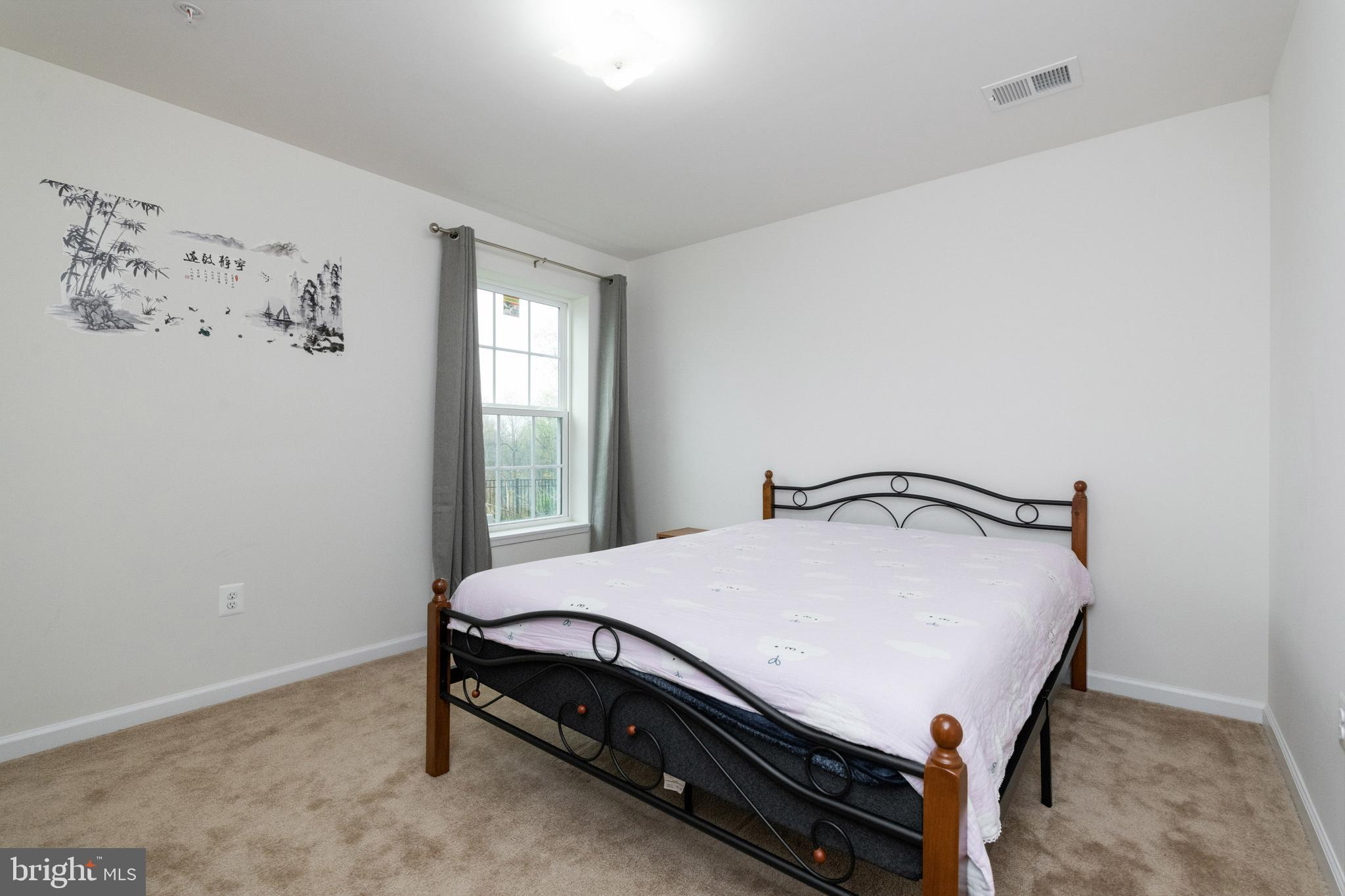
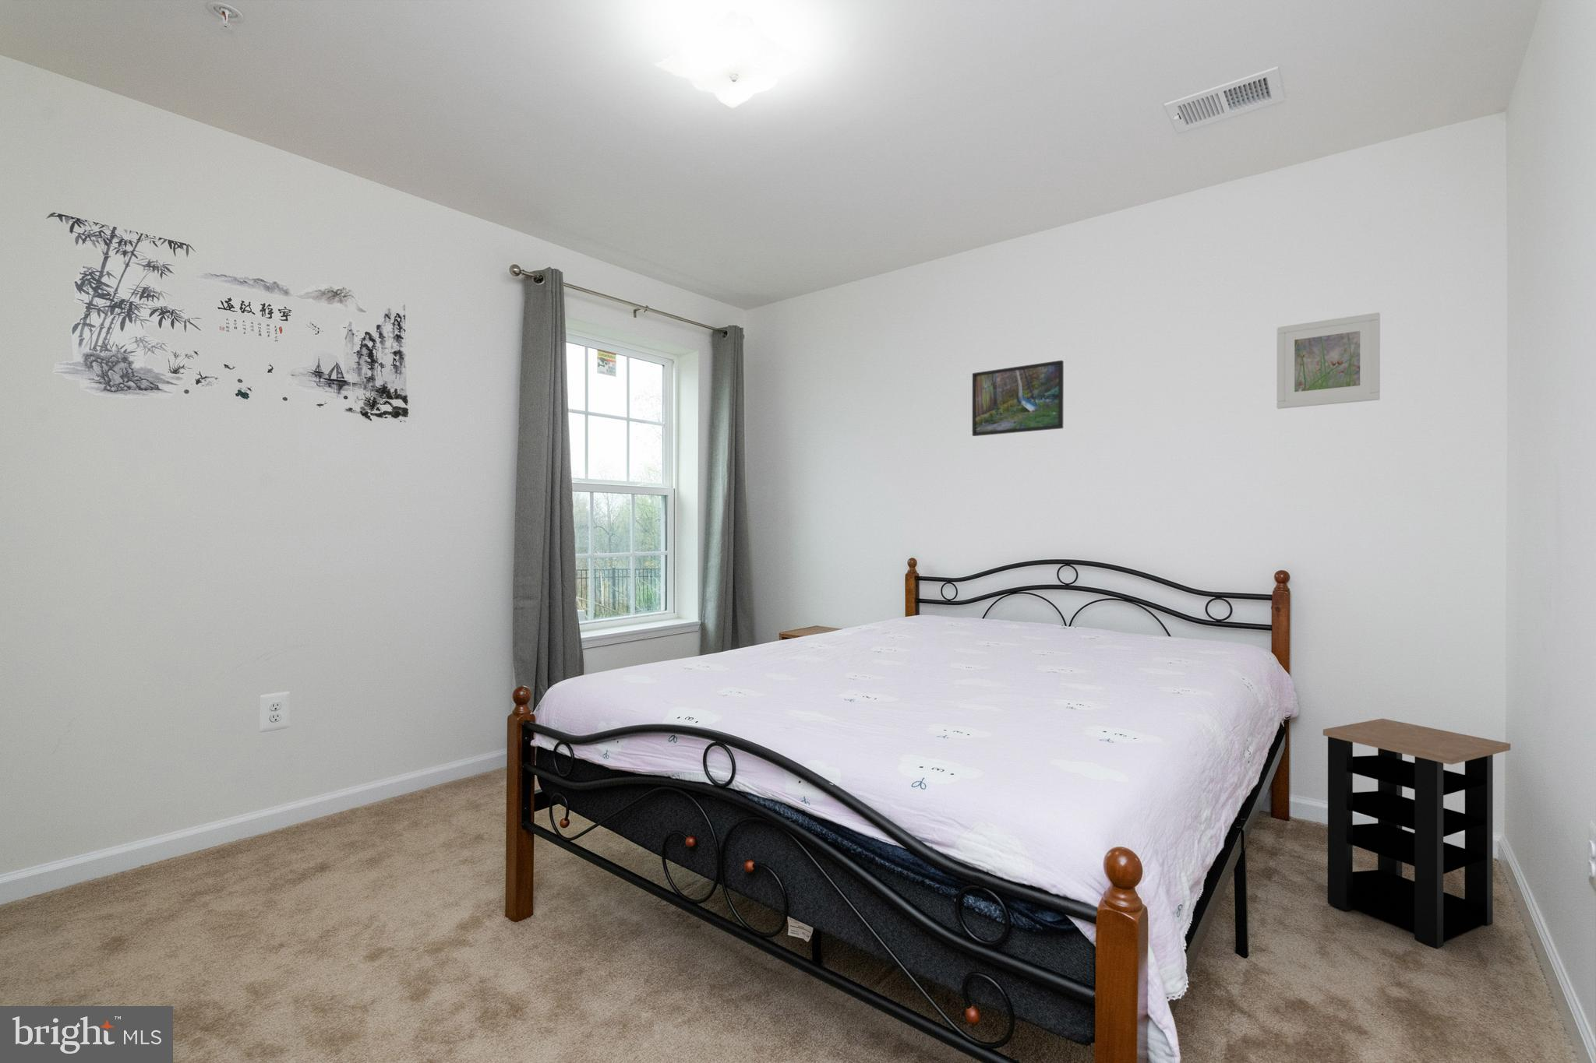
+ side table [1322,718,1511,949]
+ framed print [1277,312,1381,409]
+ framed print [972,359,1064,437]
